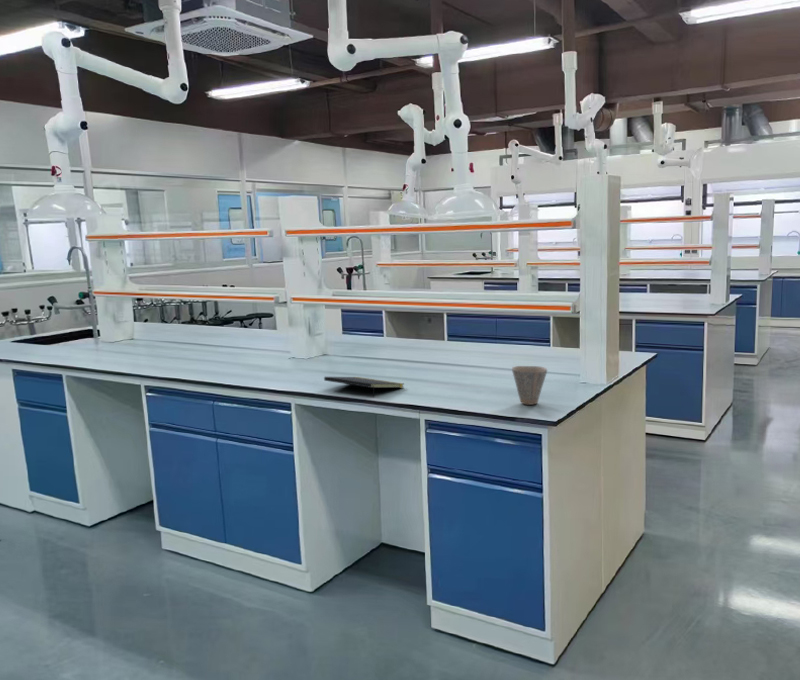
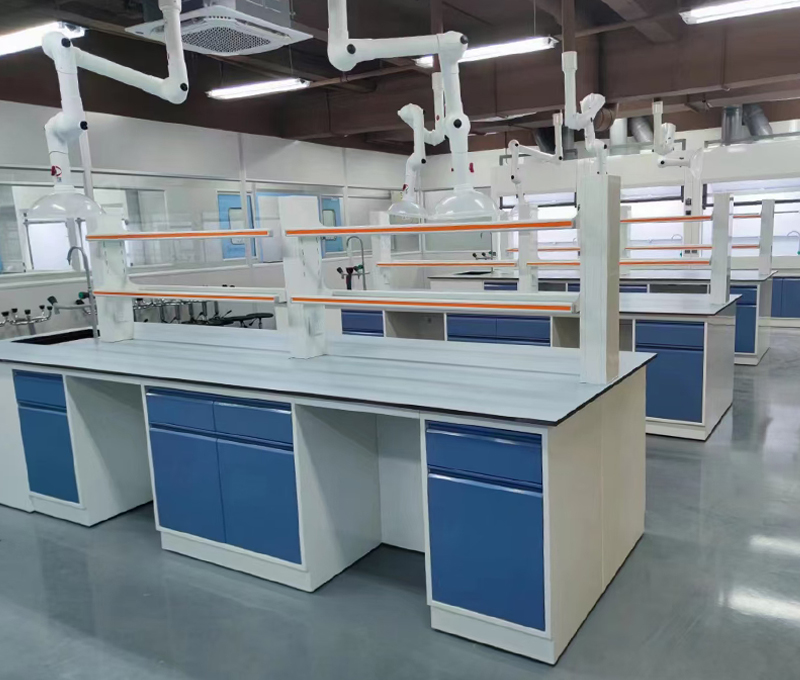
- cup [511,365,548,406]
- notepad [323,376,405,398]
